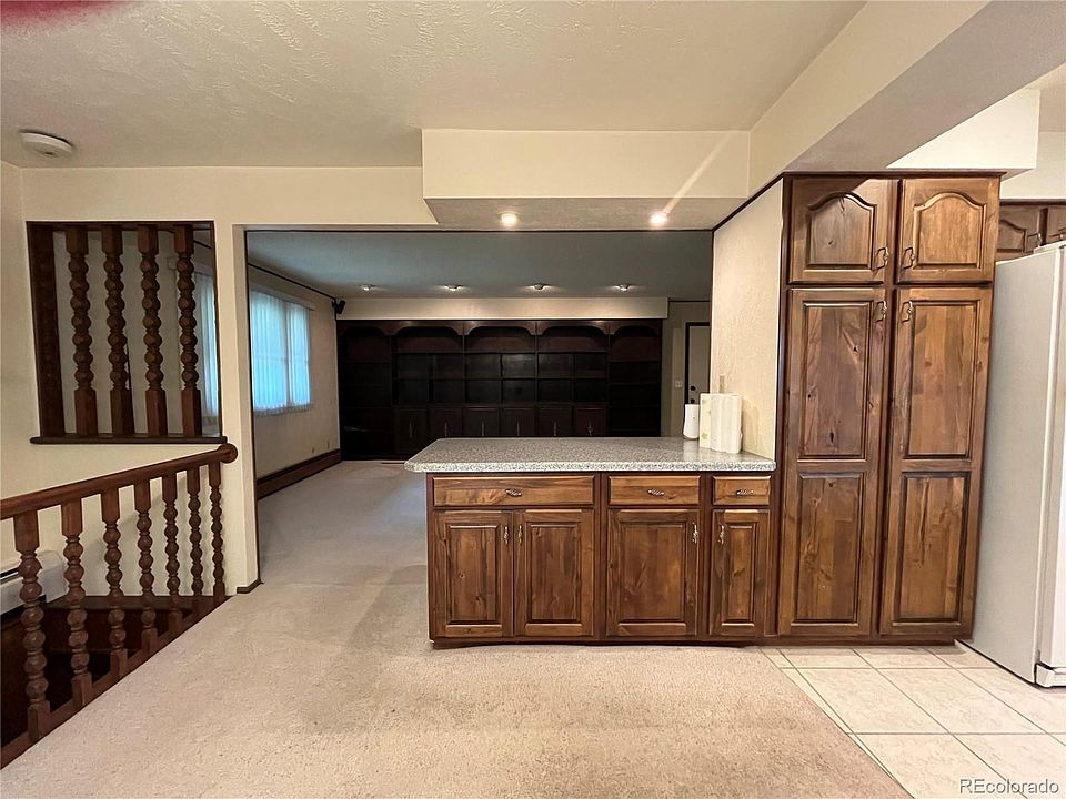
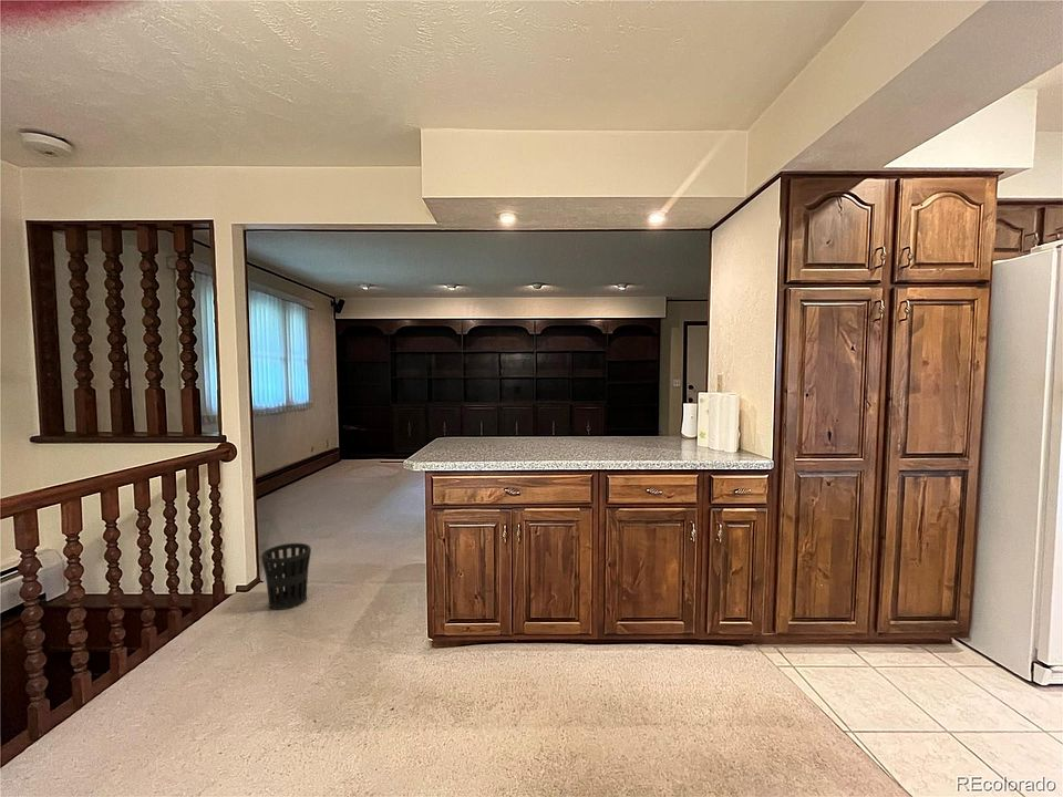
+ wastebasket [260,542,312,611]
